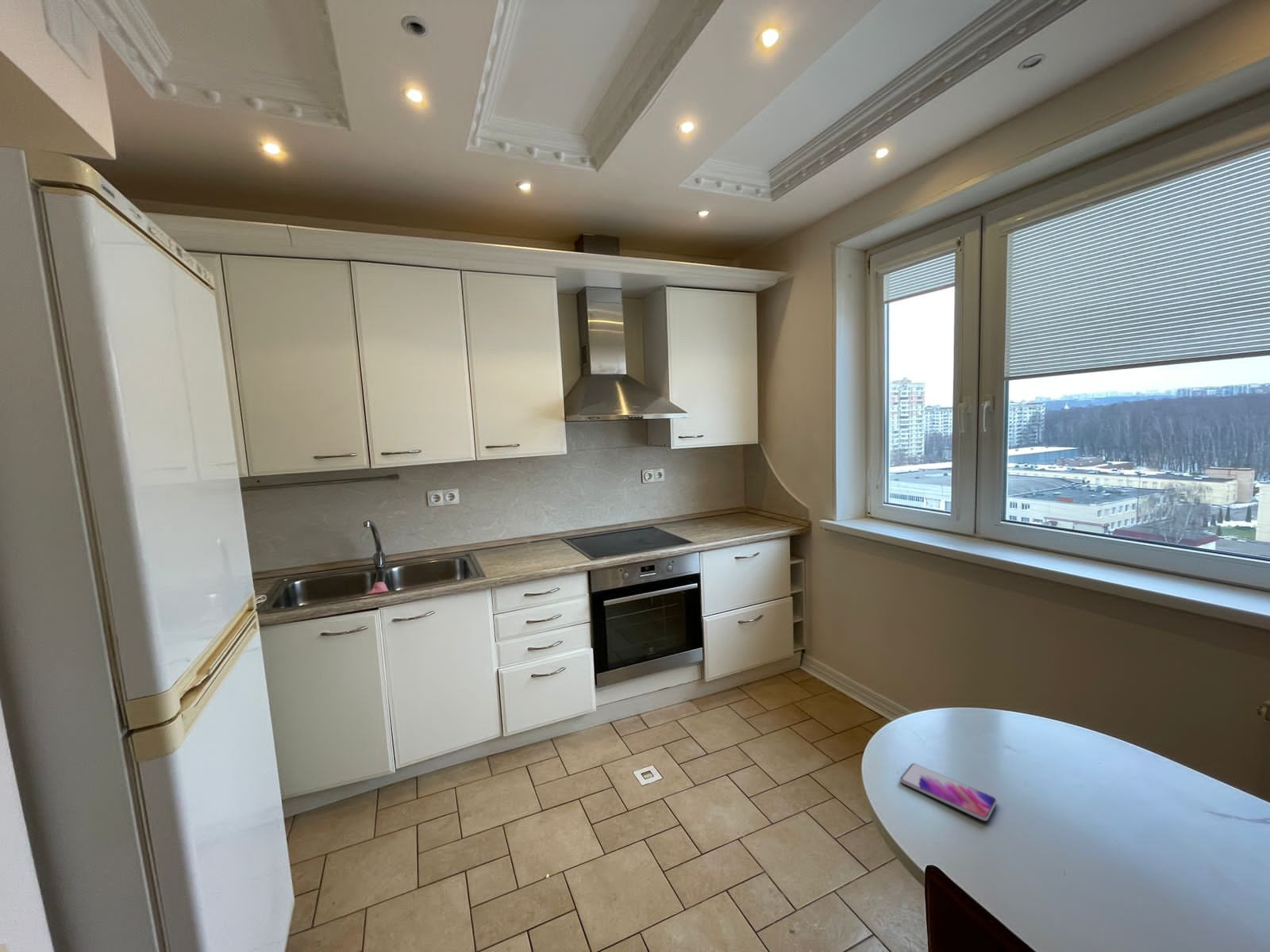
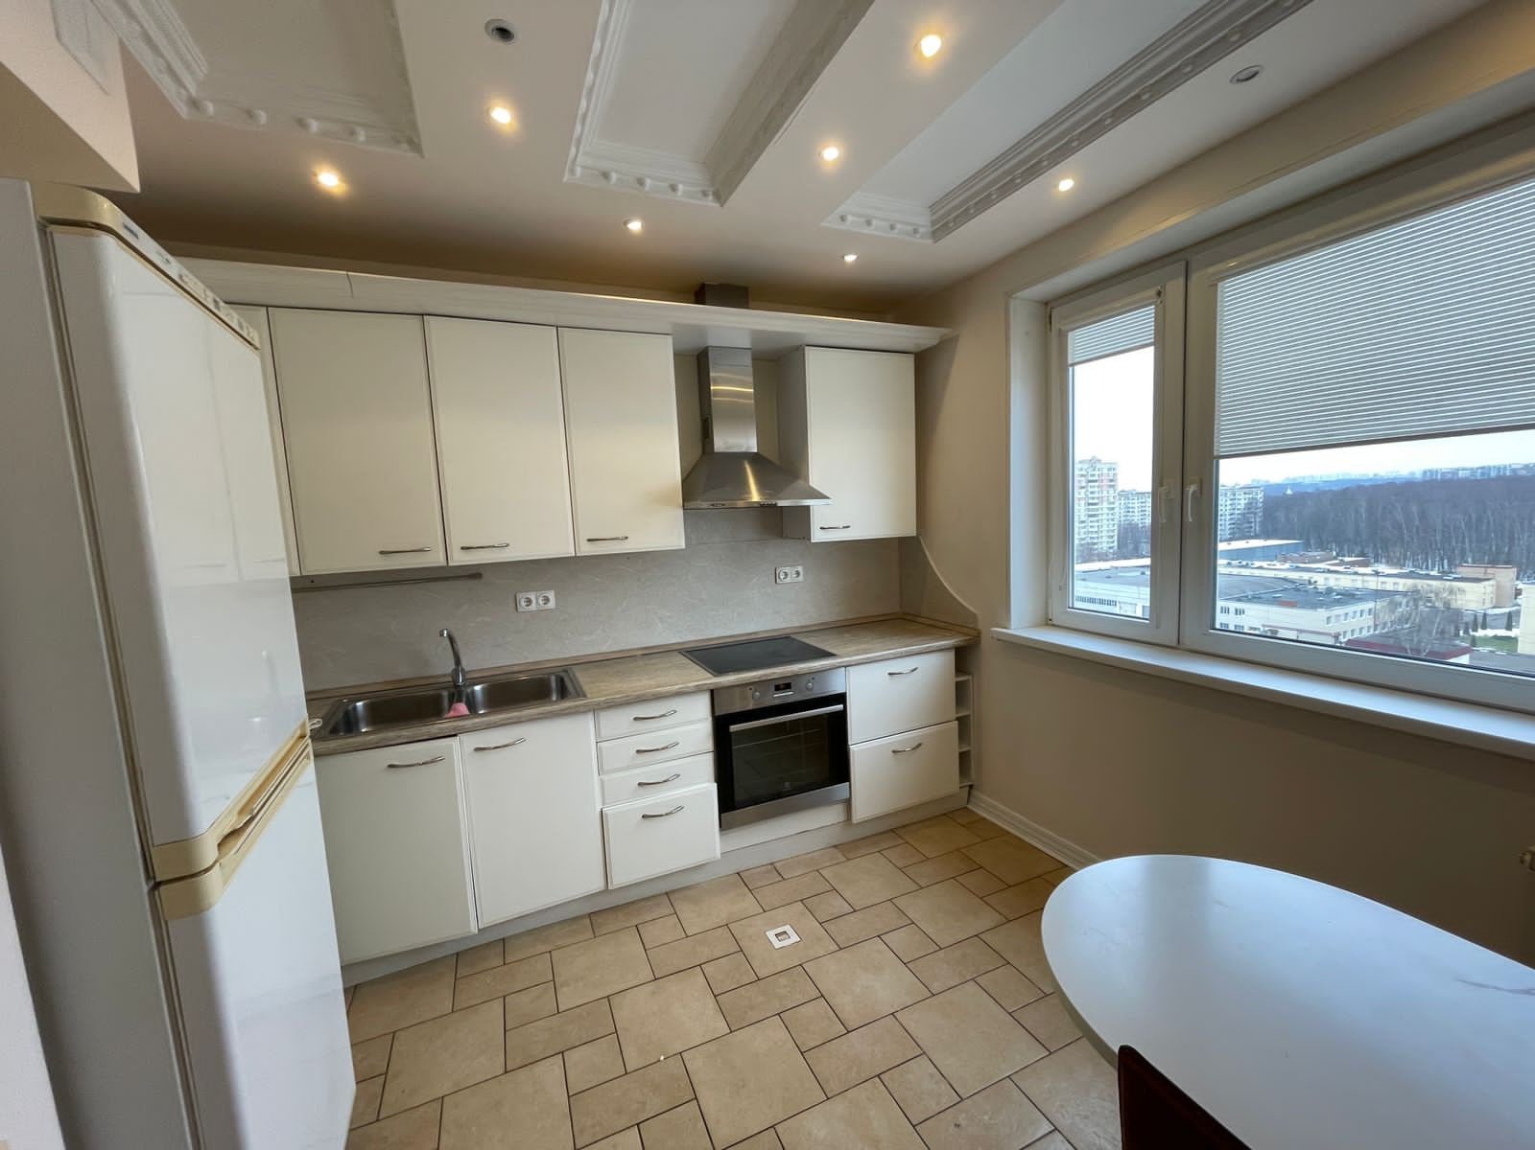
- smartphone [899,762,998,822]
